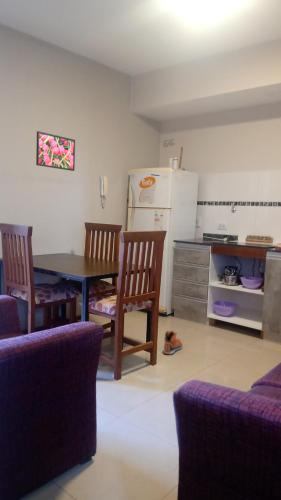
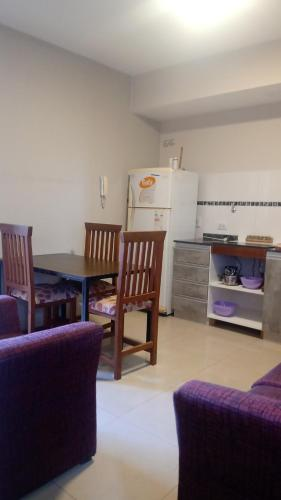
- sneaker [162,330,183,355]
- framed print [35,130,76,172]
